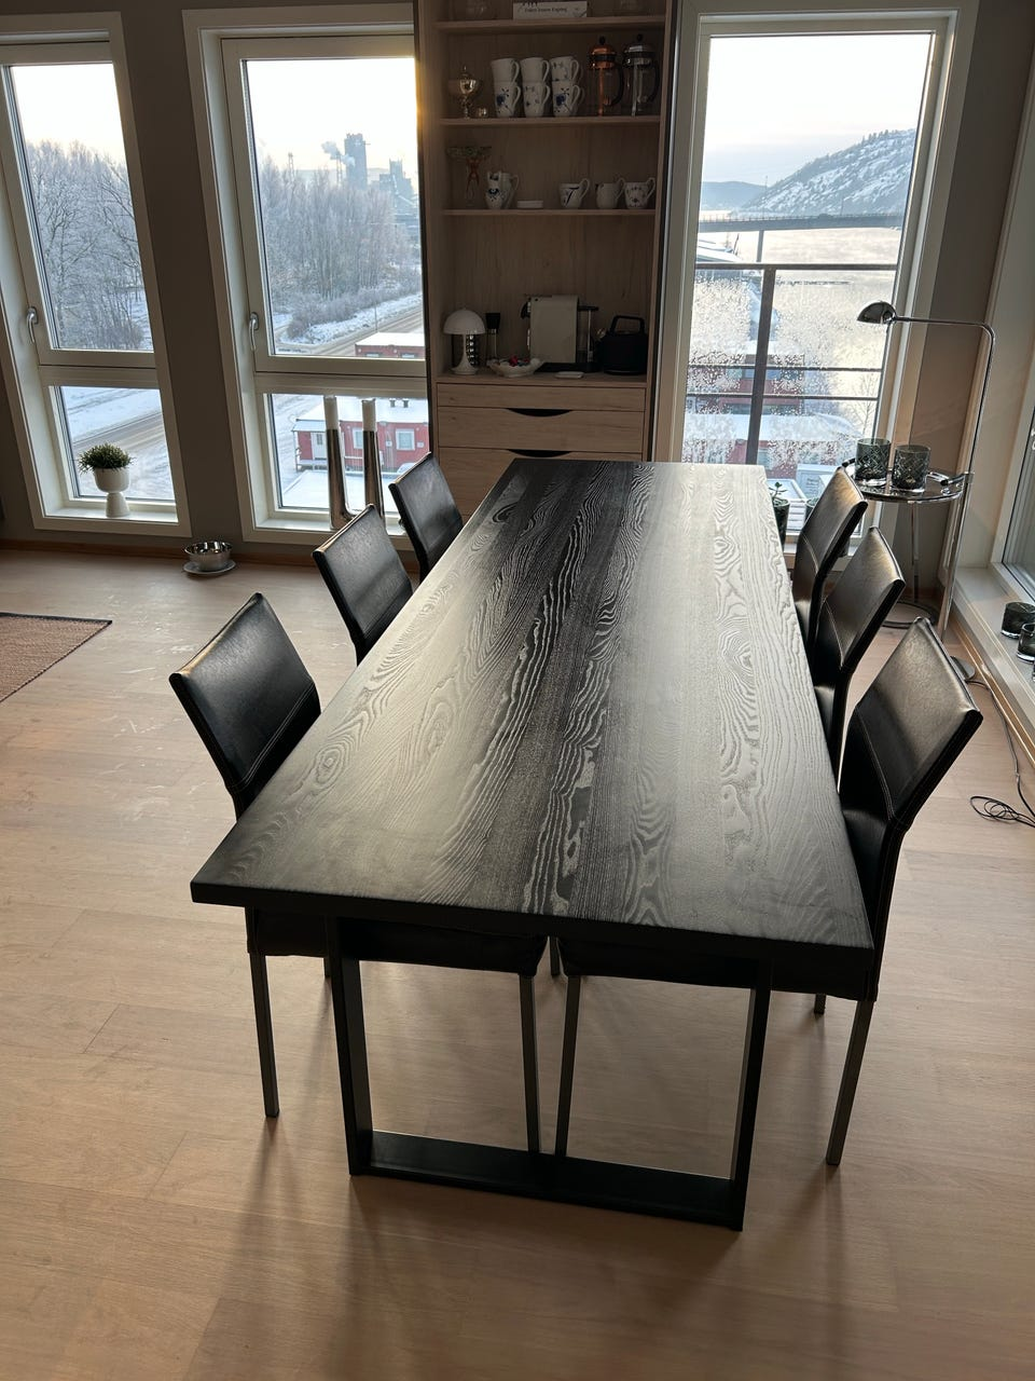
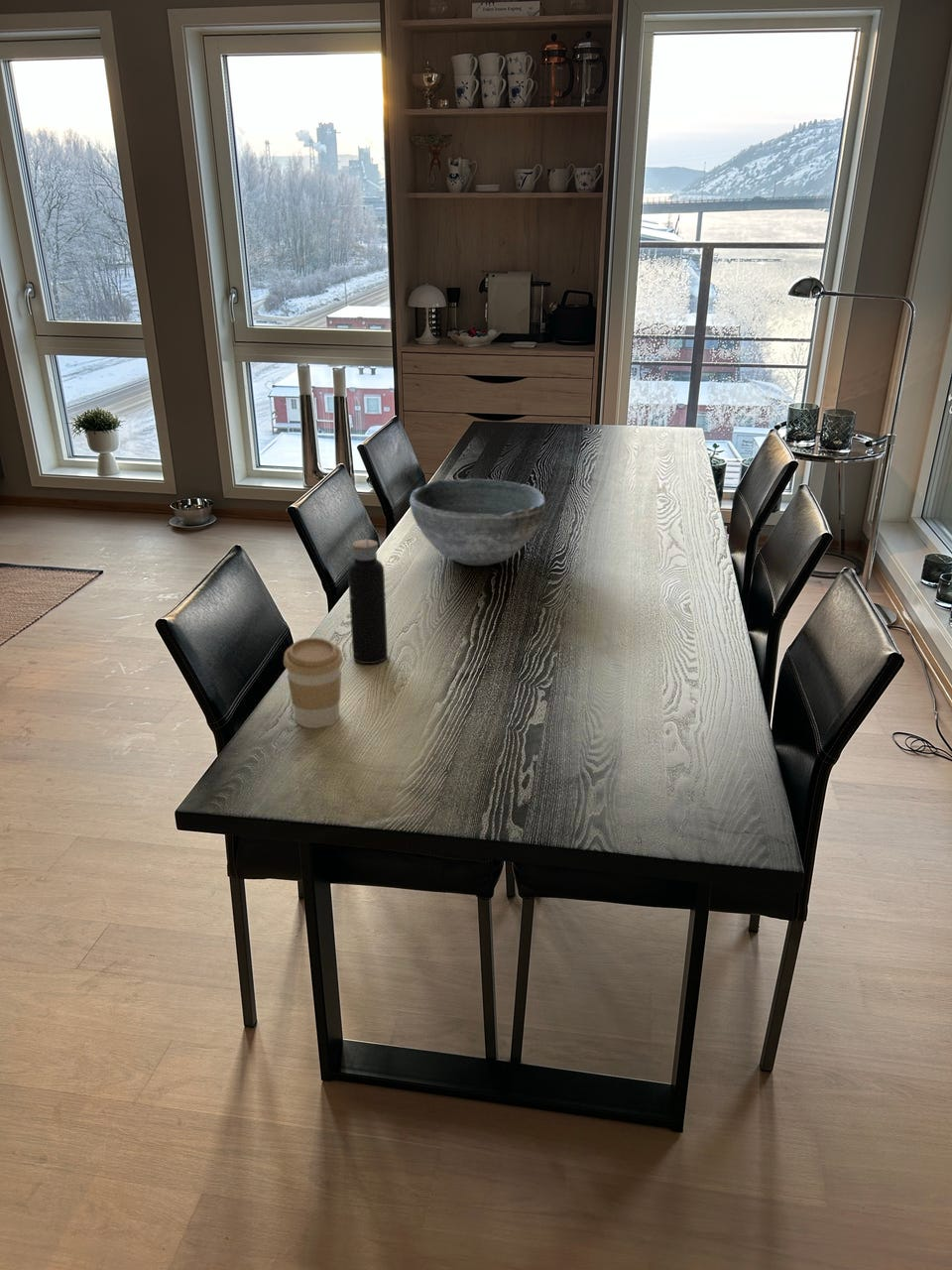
+ coffee cup [283,637,344,729]
+ water bottle [347,529,389,665]
+ bowl [409,477,546,567]
